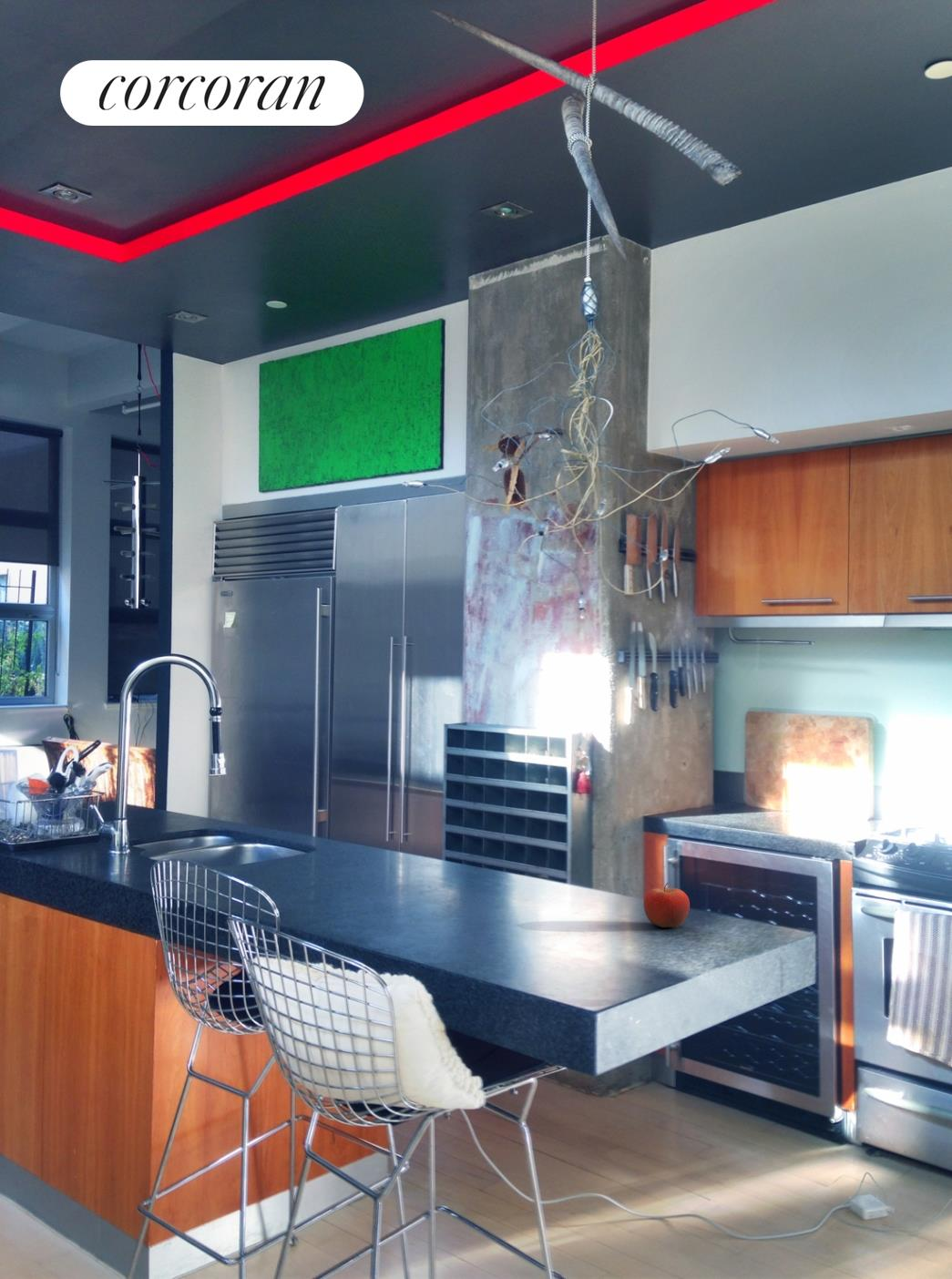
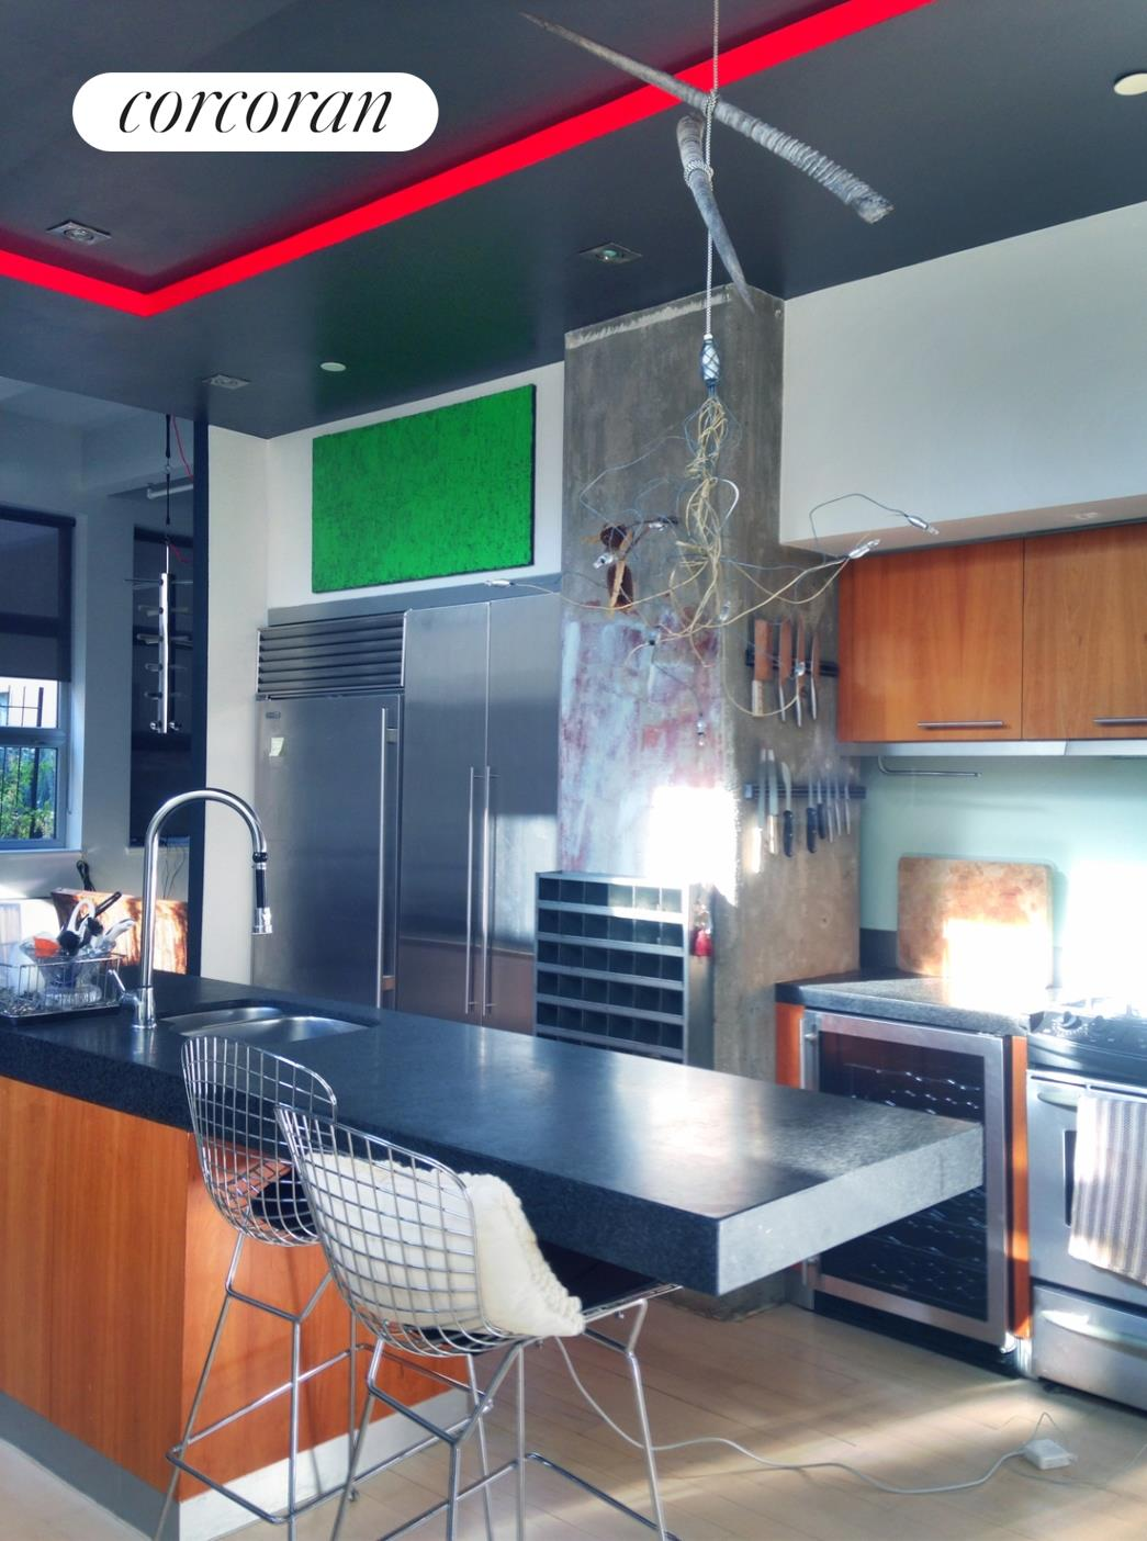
- fruit [643,882,691,928]
